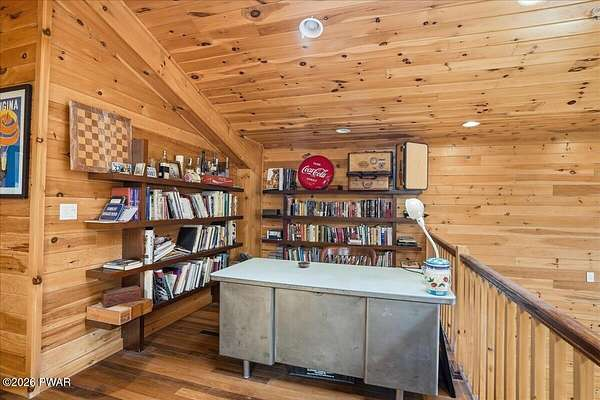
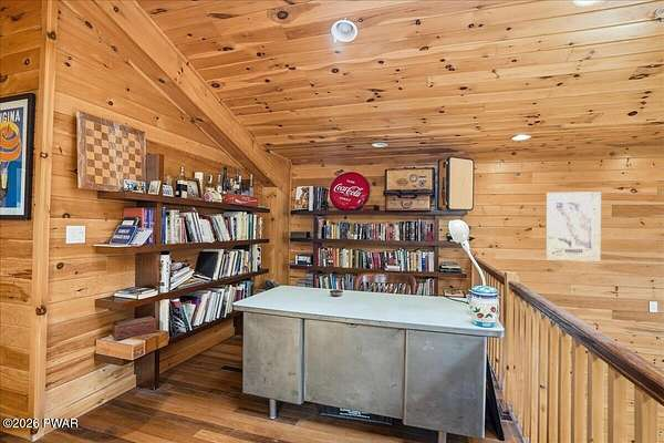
+ wall art [544,190,602,262]
